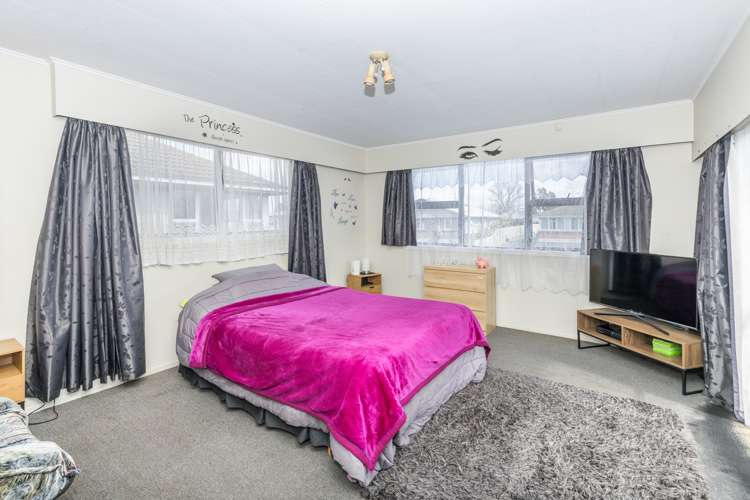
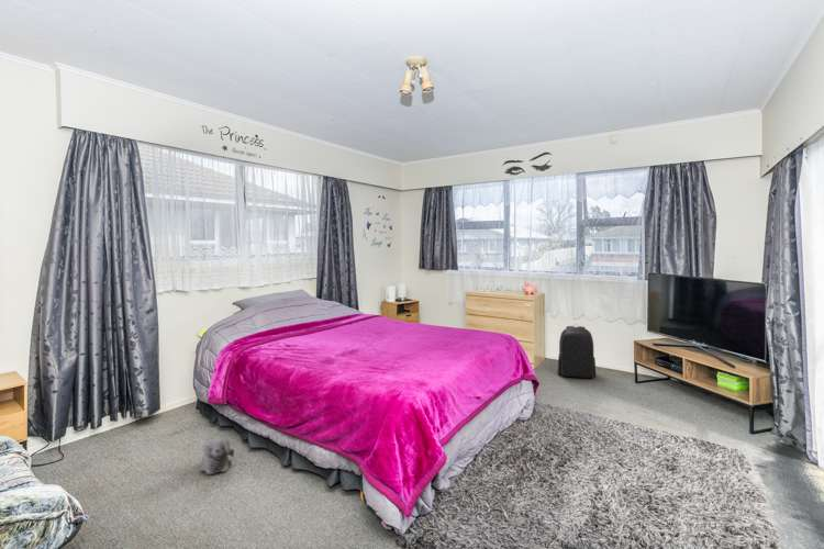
+ backpack [557,323,597,379]
+ plush toy [199,437,235,475]
